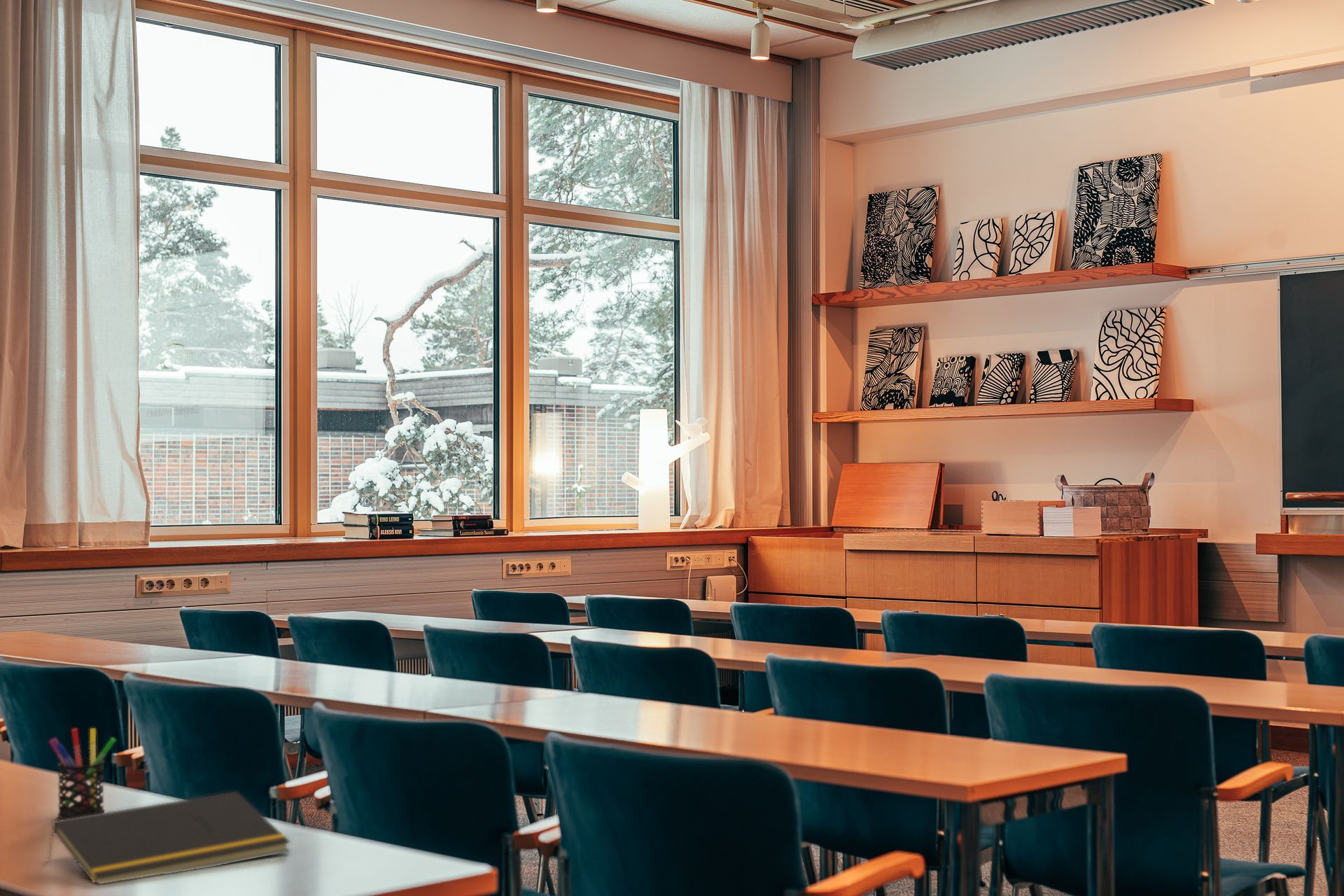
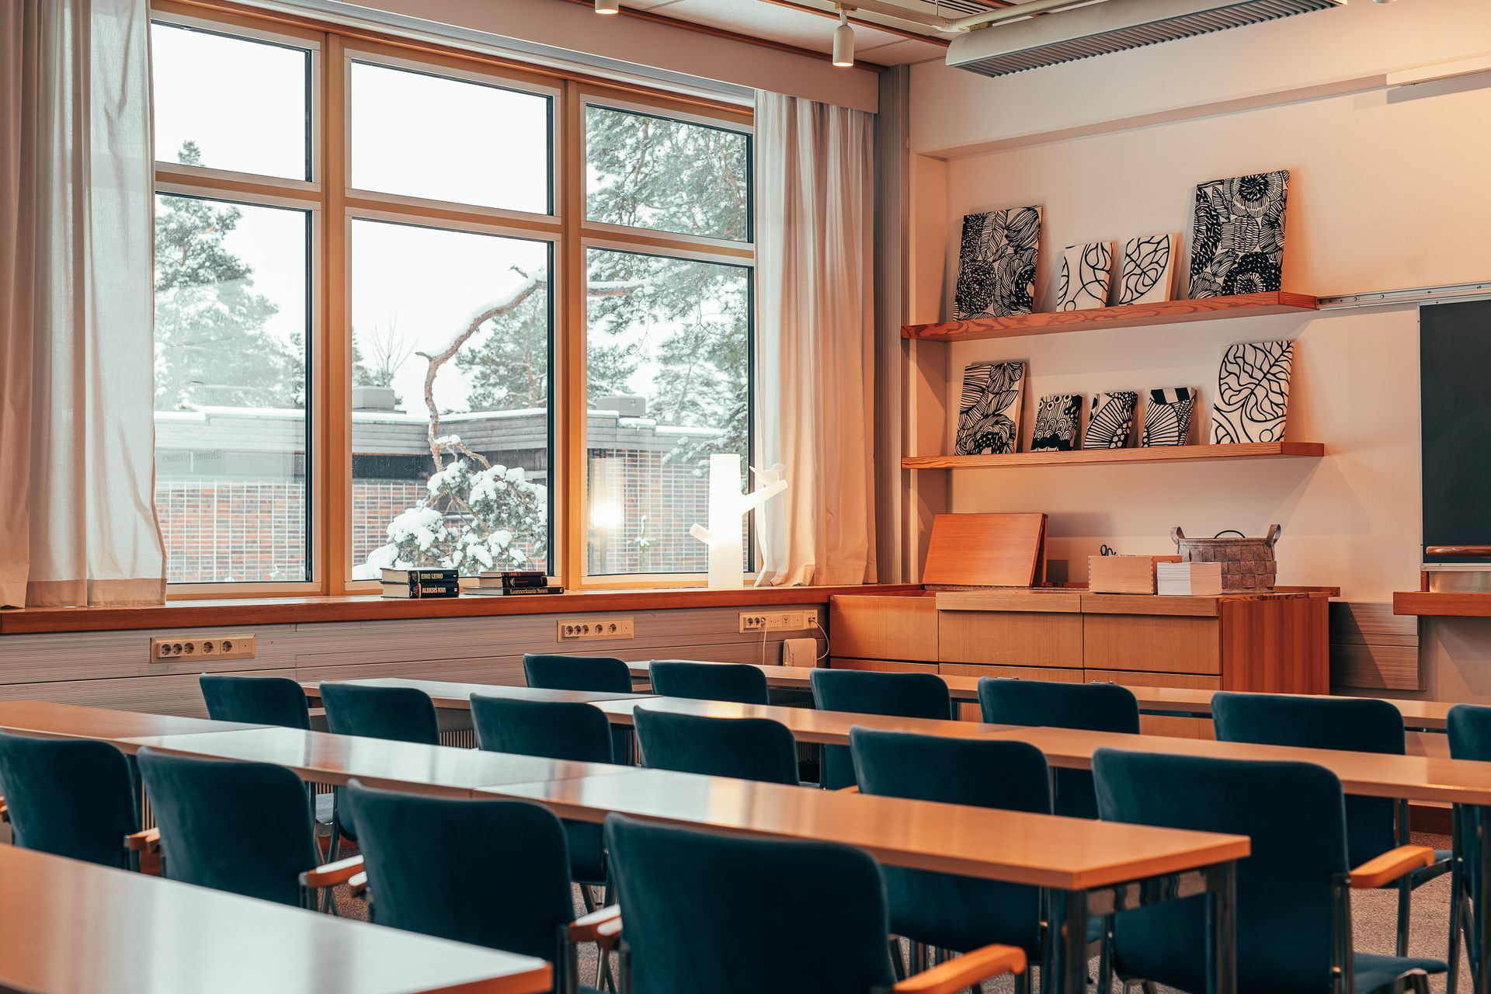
- notepad [47,791,291,885]
- pen holder [48,727,117,819]
